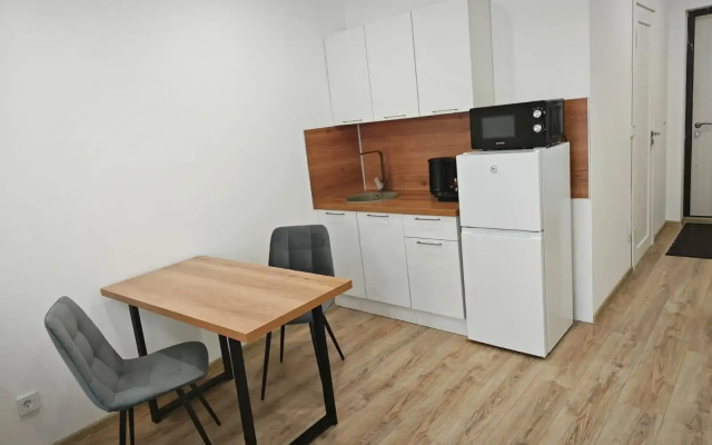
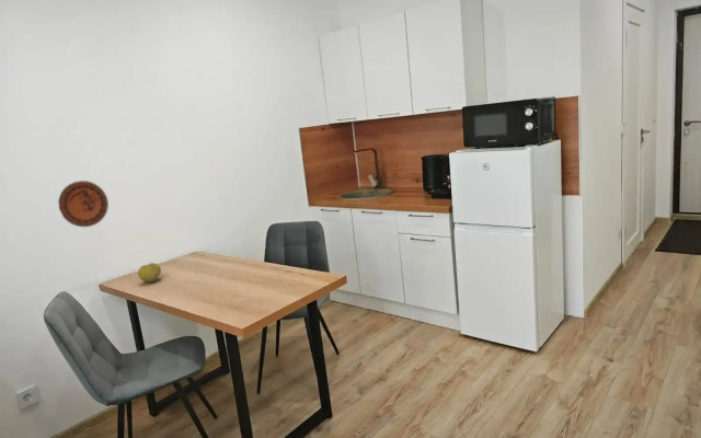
+ decorative plate [57,180,110,228]
+ fruit [137,262,162,284]
